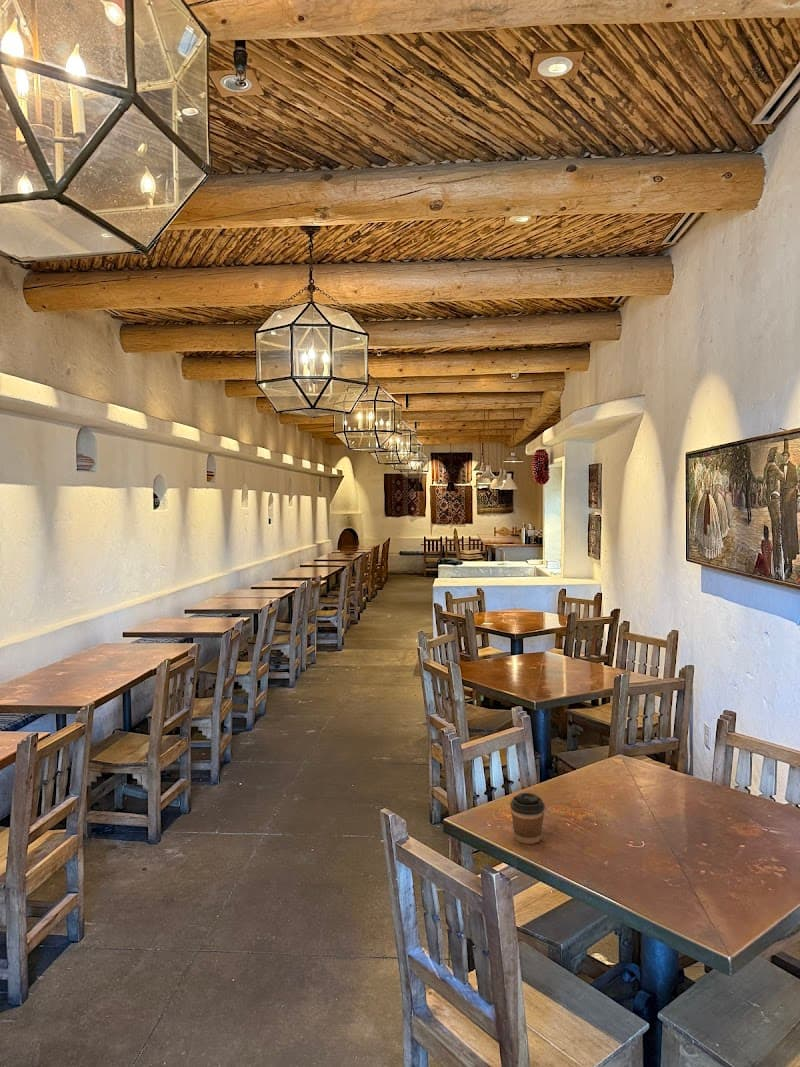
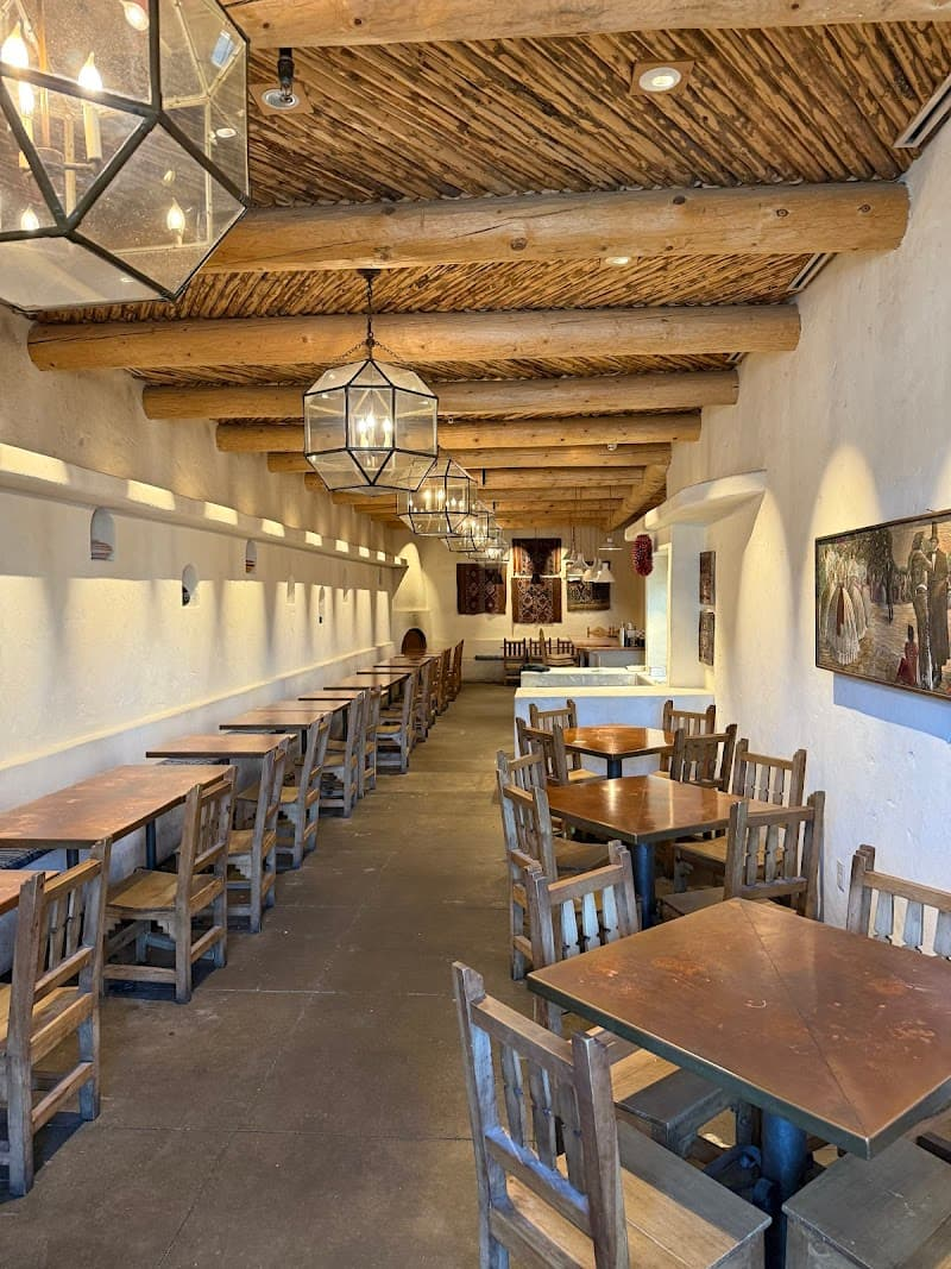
- coffee cup [509,792,546,845]
